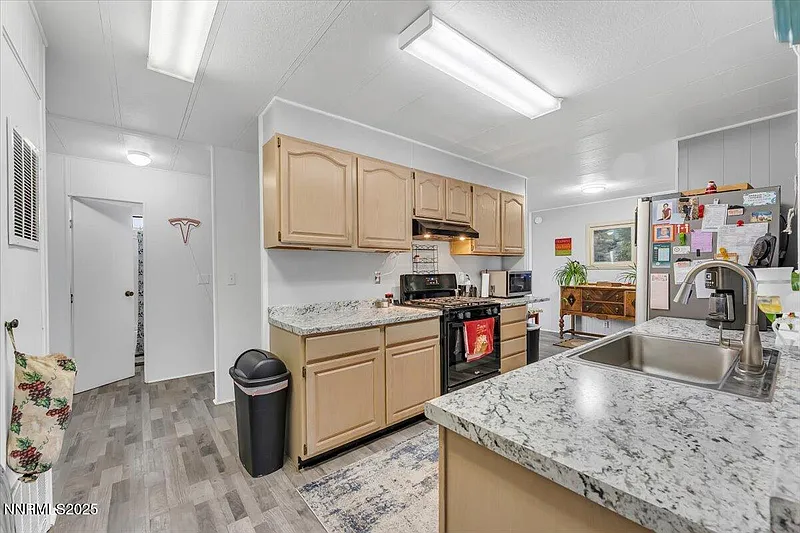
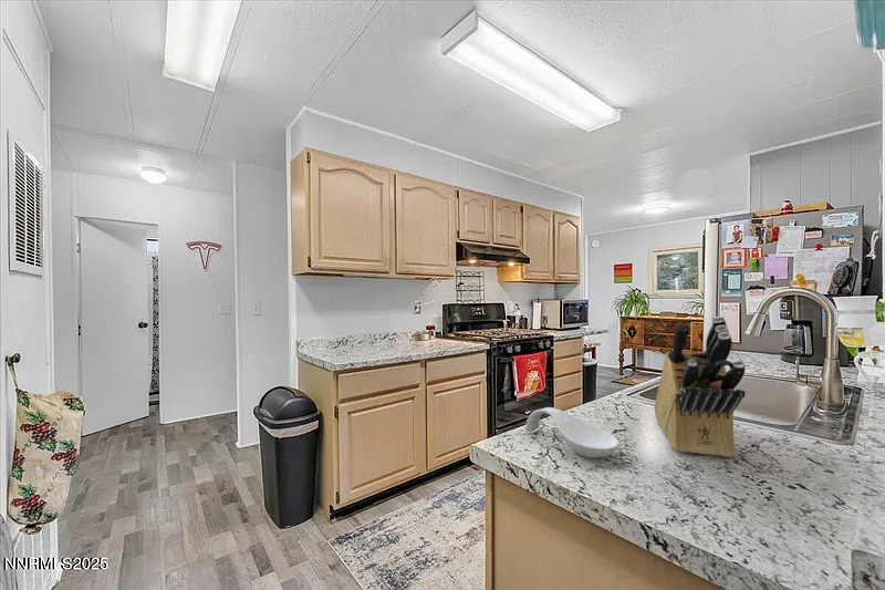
+ knife block [654,315,747,458]
+ spoon rest [524,406,621,459]
